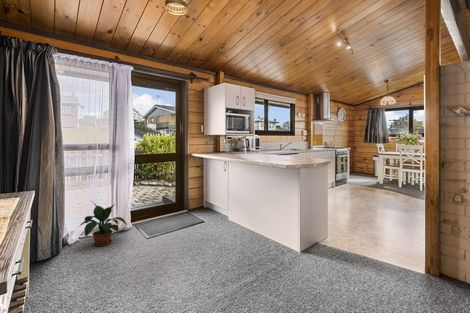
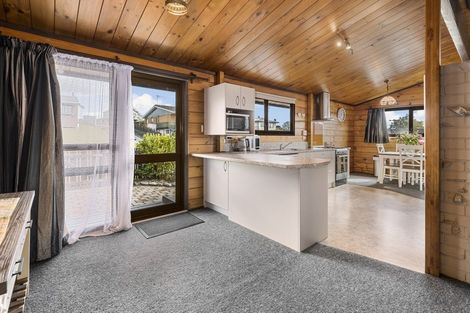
- potted plant [76,199,128,247]
